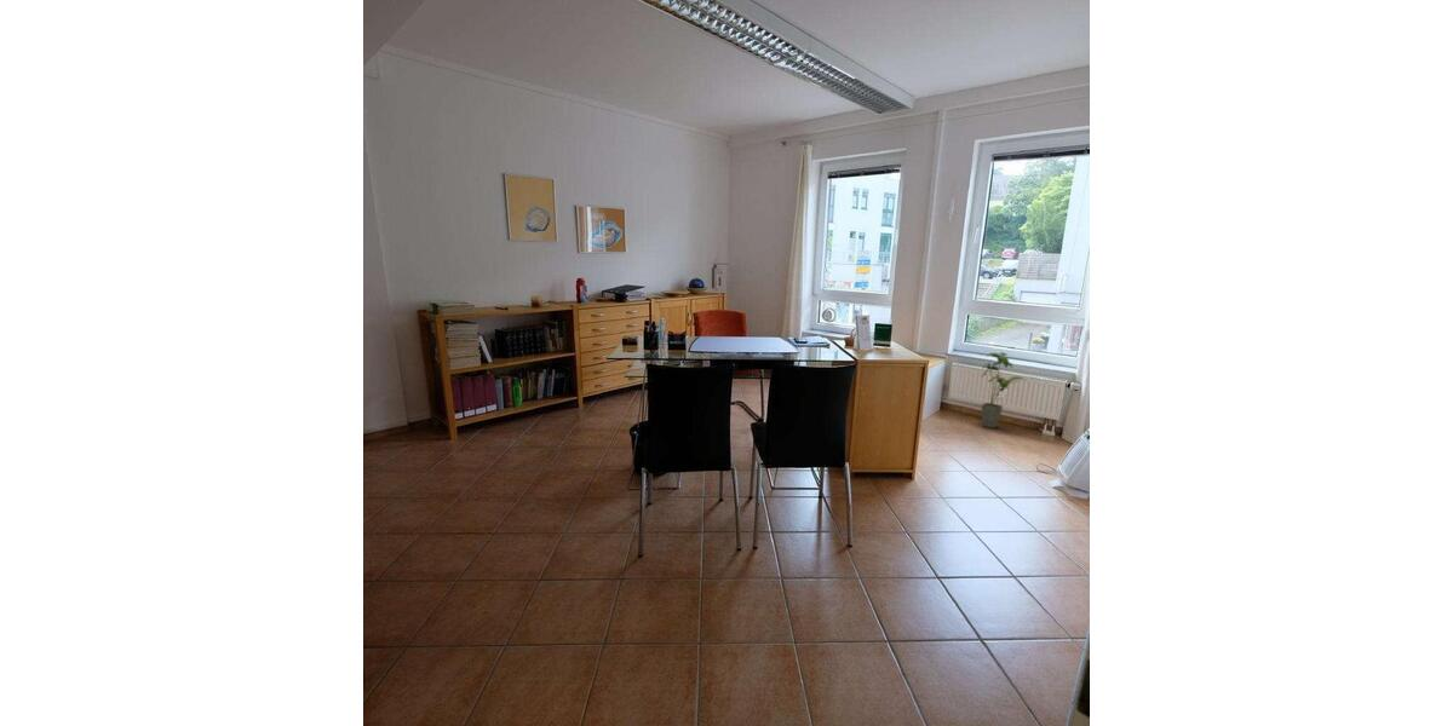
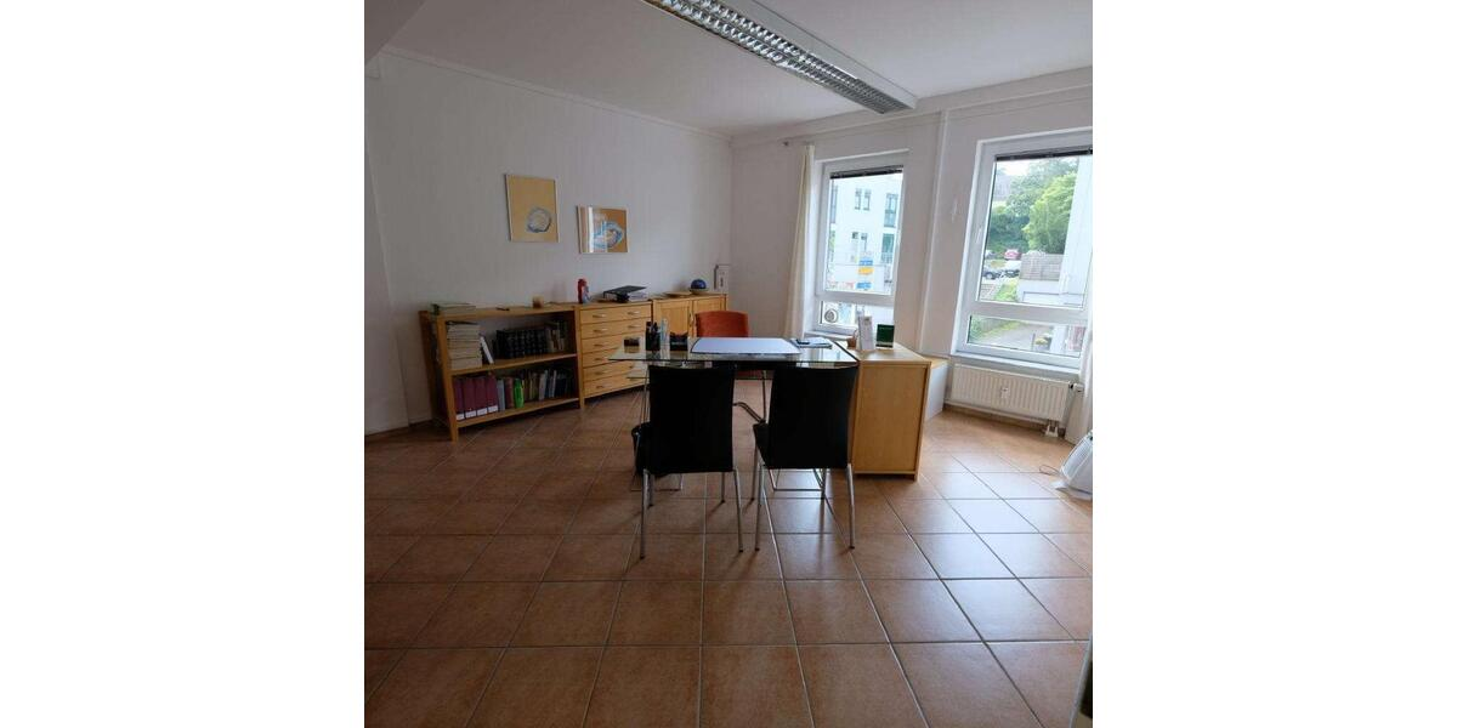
- house plant [980,351,1027,430]
